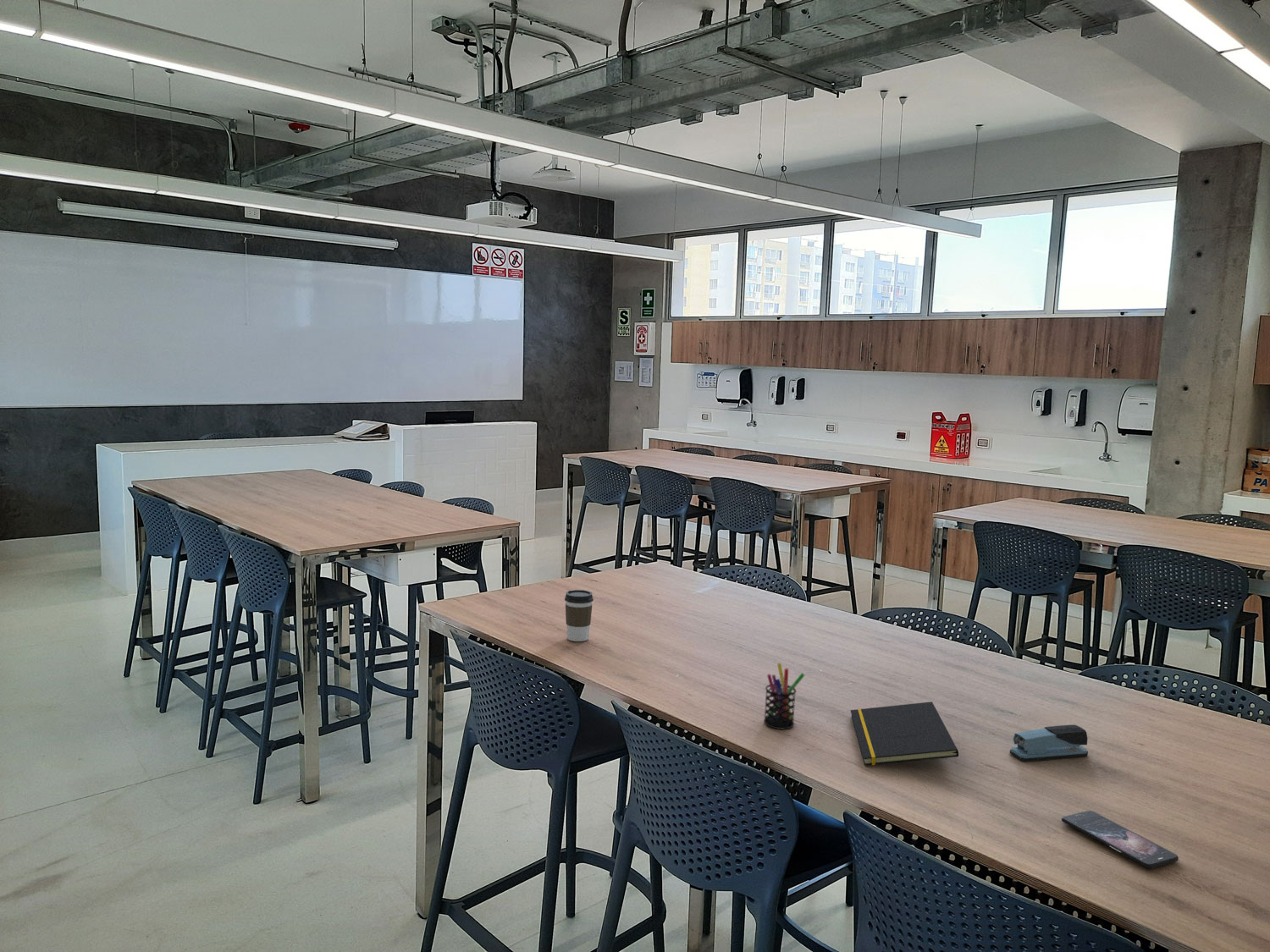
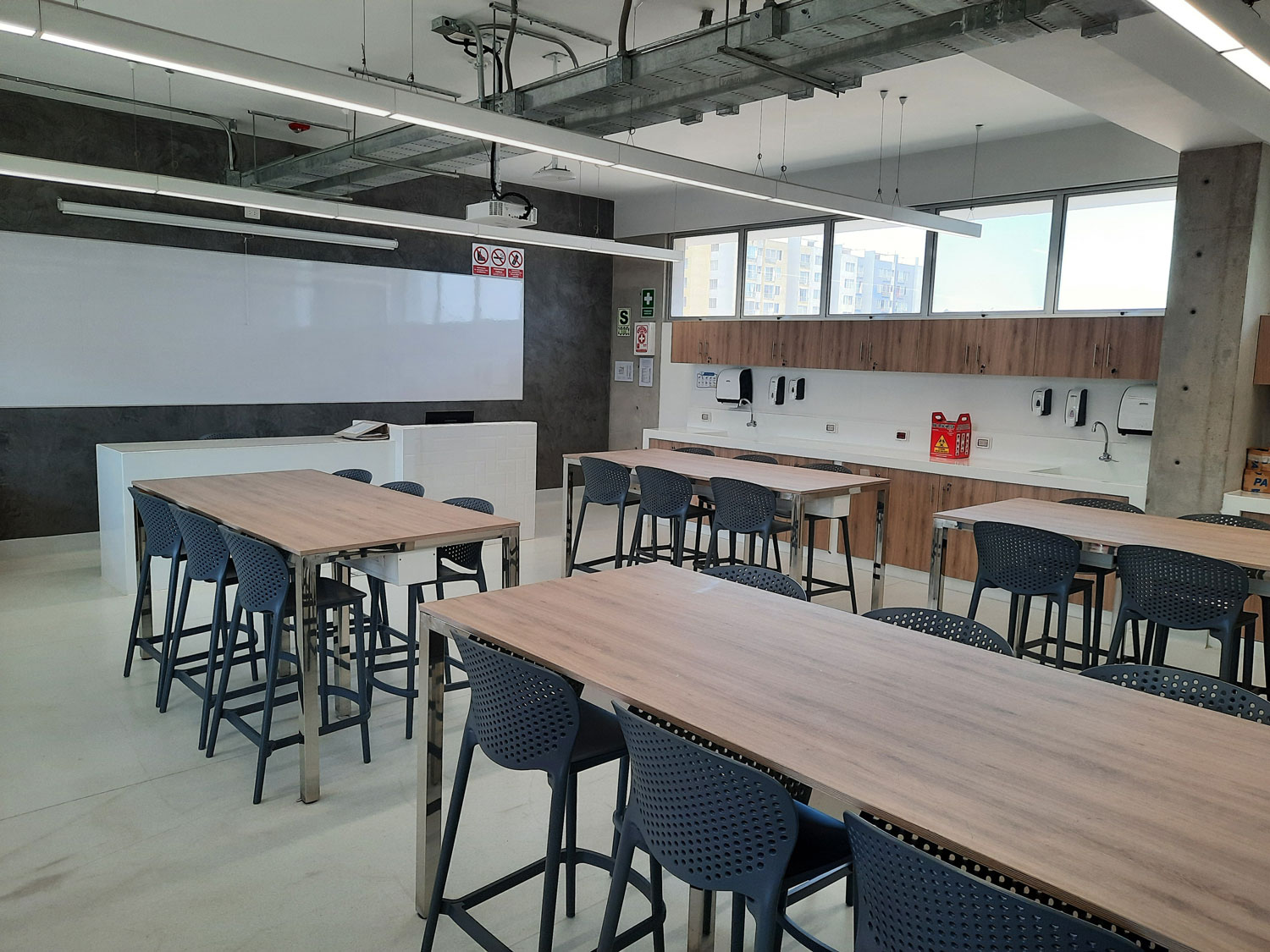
- notepad [850,701,959,766]
- pen holder [763,663,805,730]
- stapler [1009,724,1089,762]
- smartphone [1061,810,1179,870]
- coffee cup [564,589,594,642]
